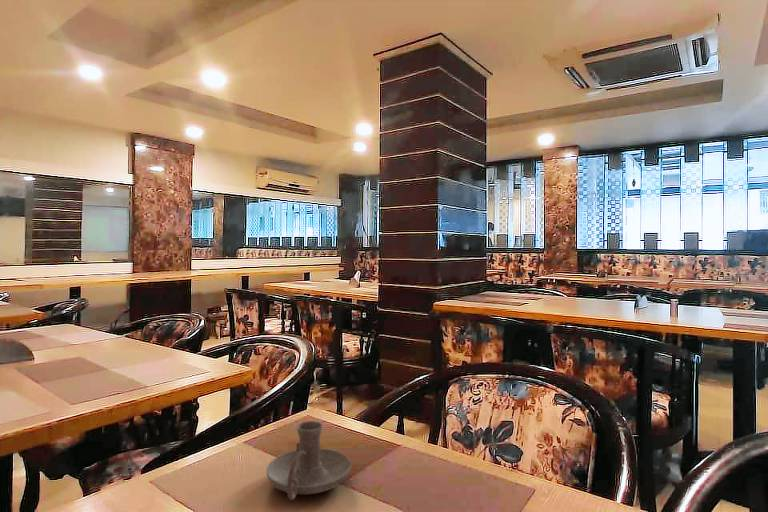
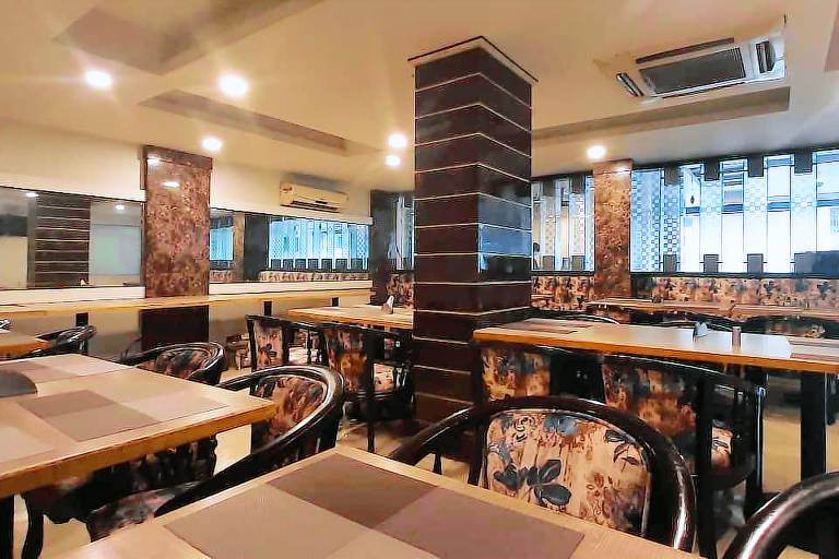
- candle holder [265,420,352,501]
